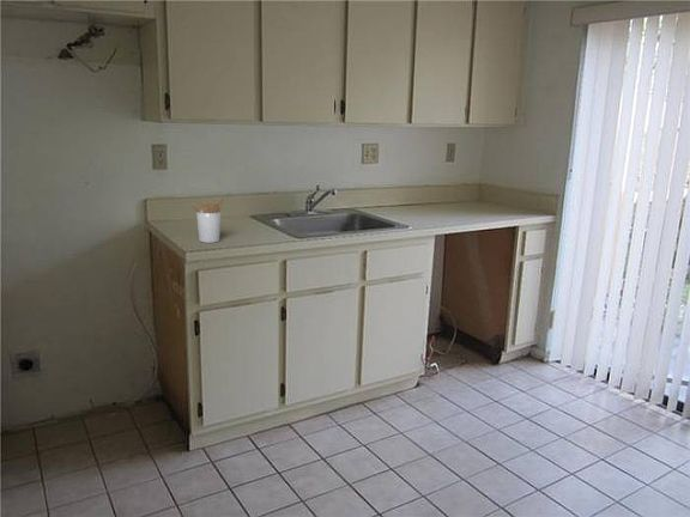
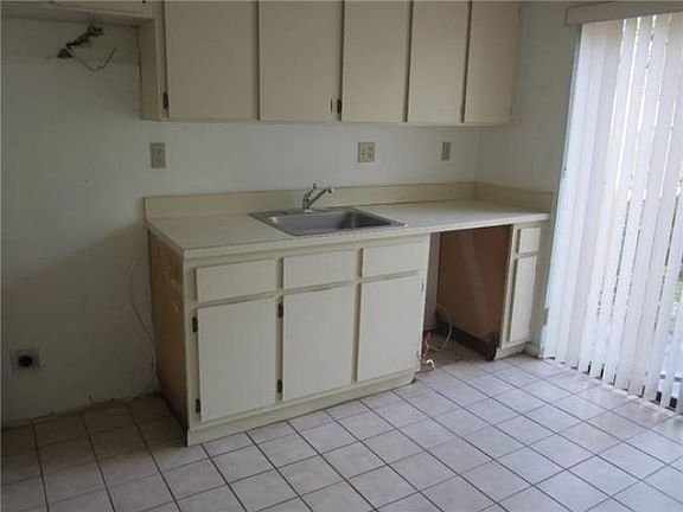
- utensil holder [190,196,224,244]
